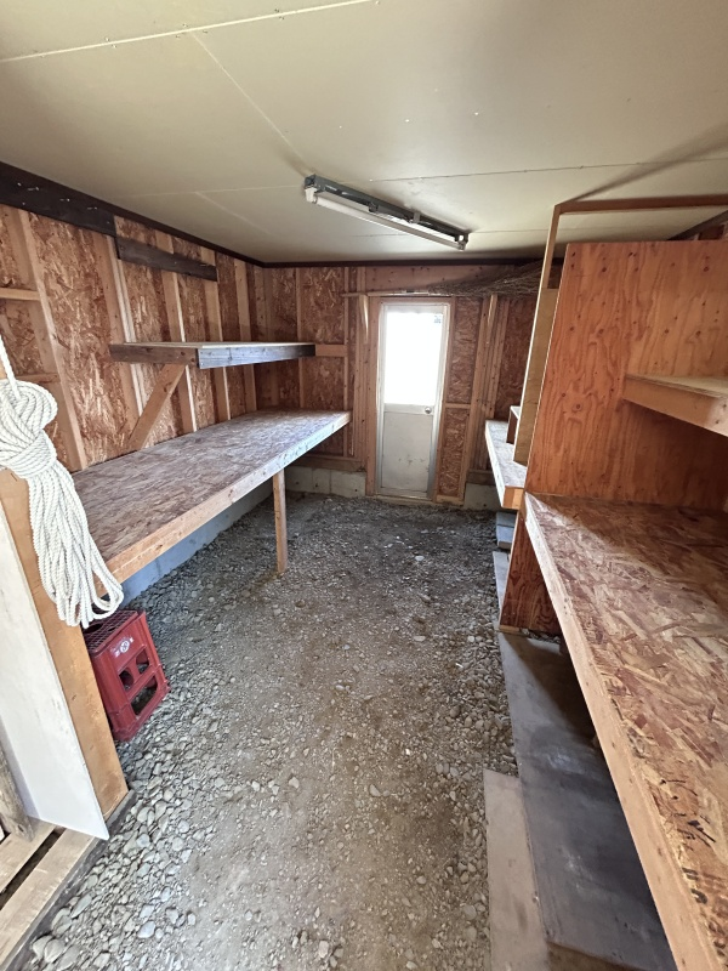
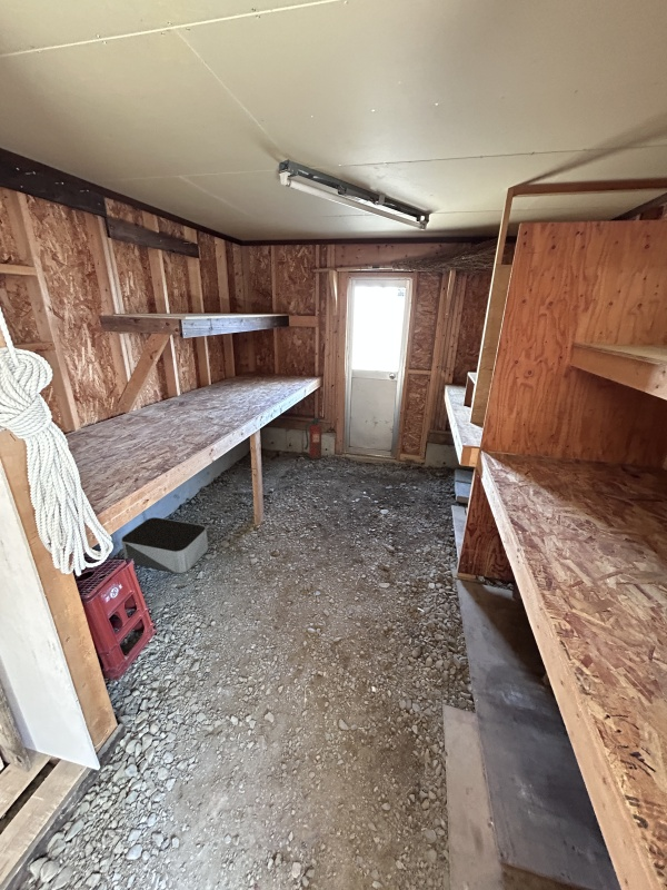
+ storage bin [120,516,209,574]
+ fire extinguisher [303,417,325,461]
